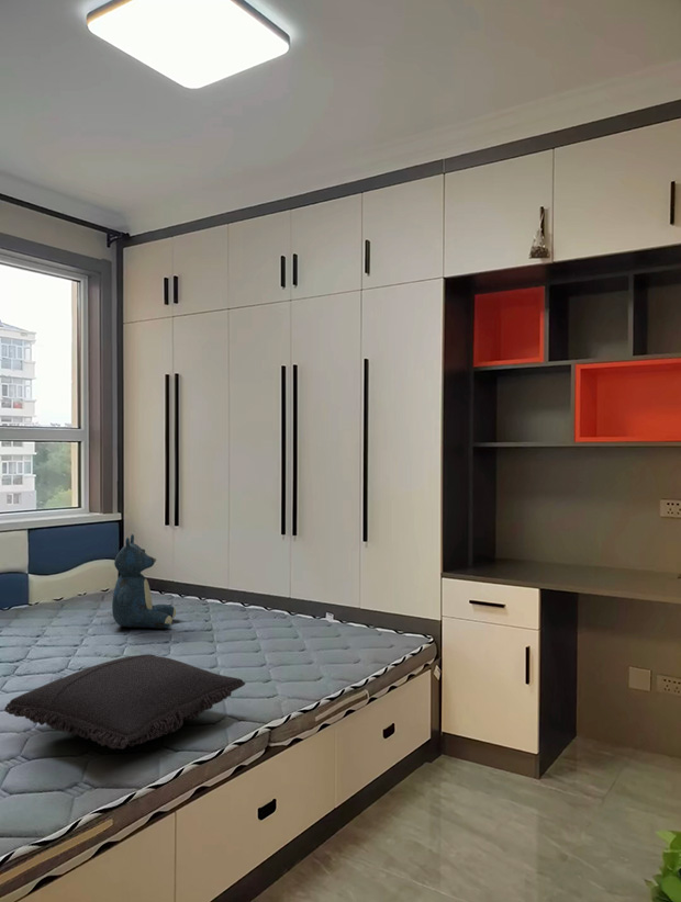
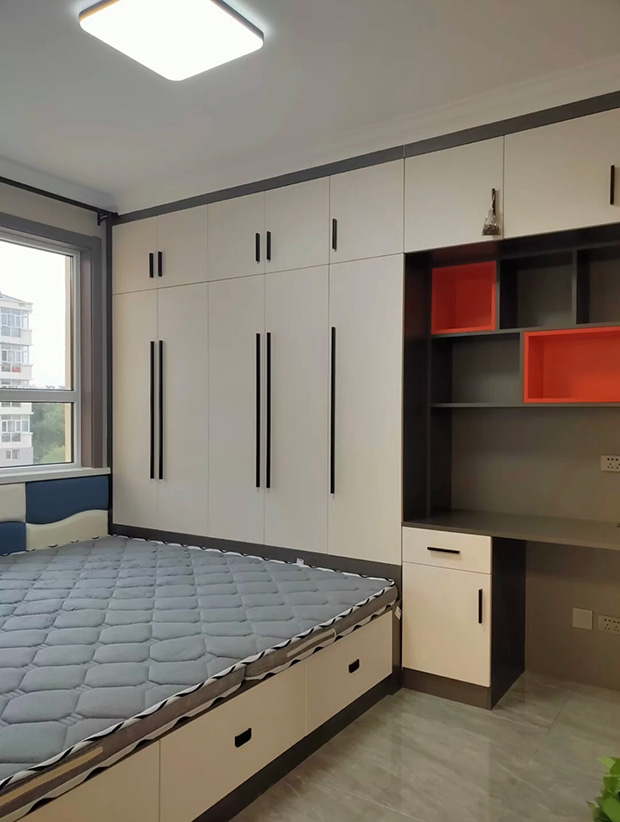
- pillow [3,653,246,751]
- teddy bear [111,533,177,630]
